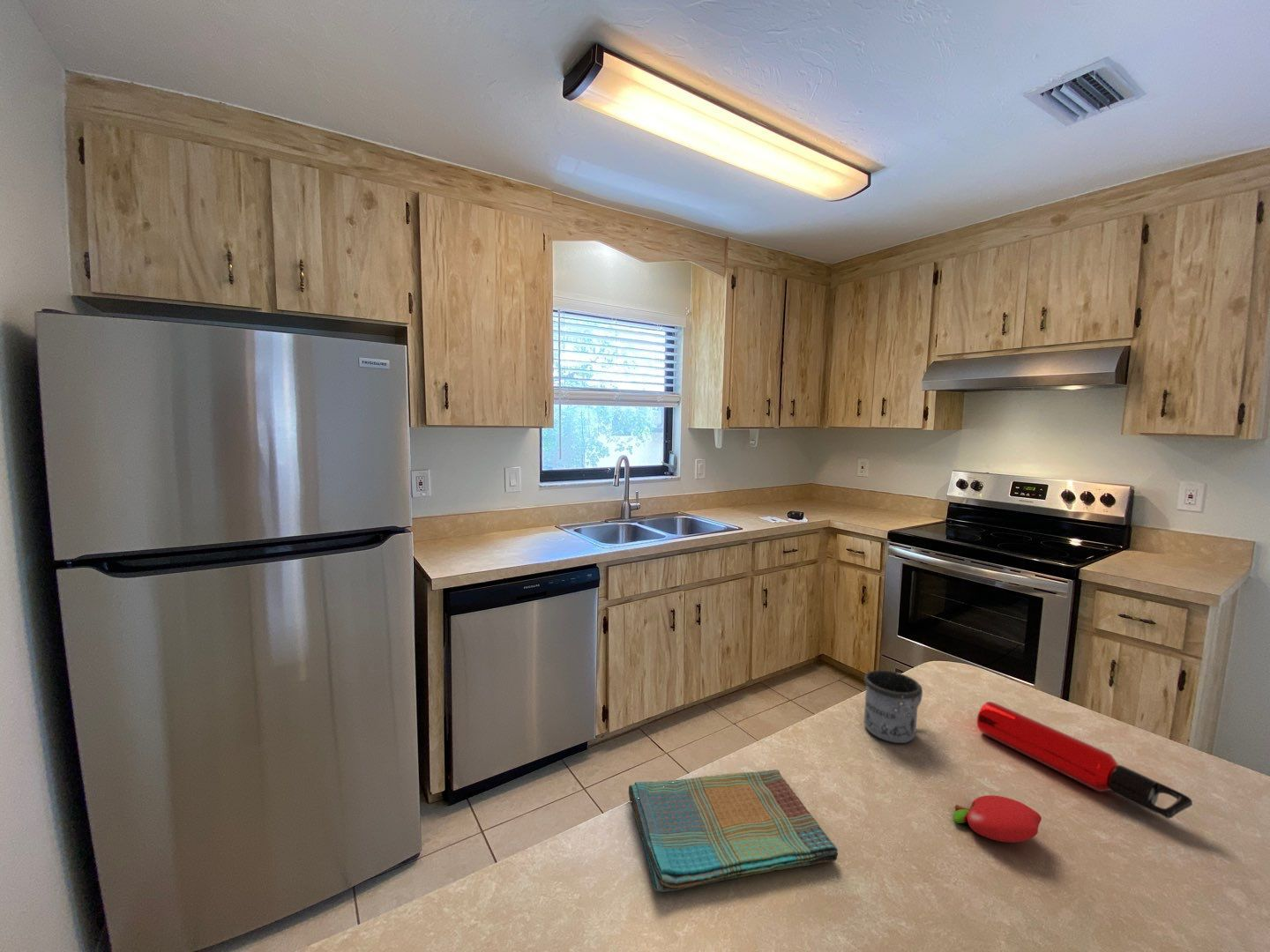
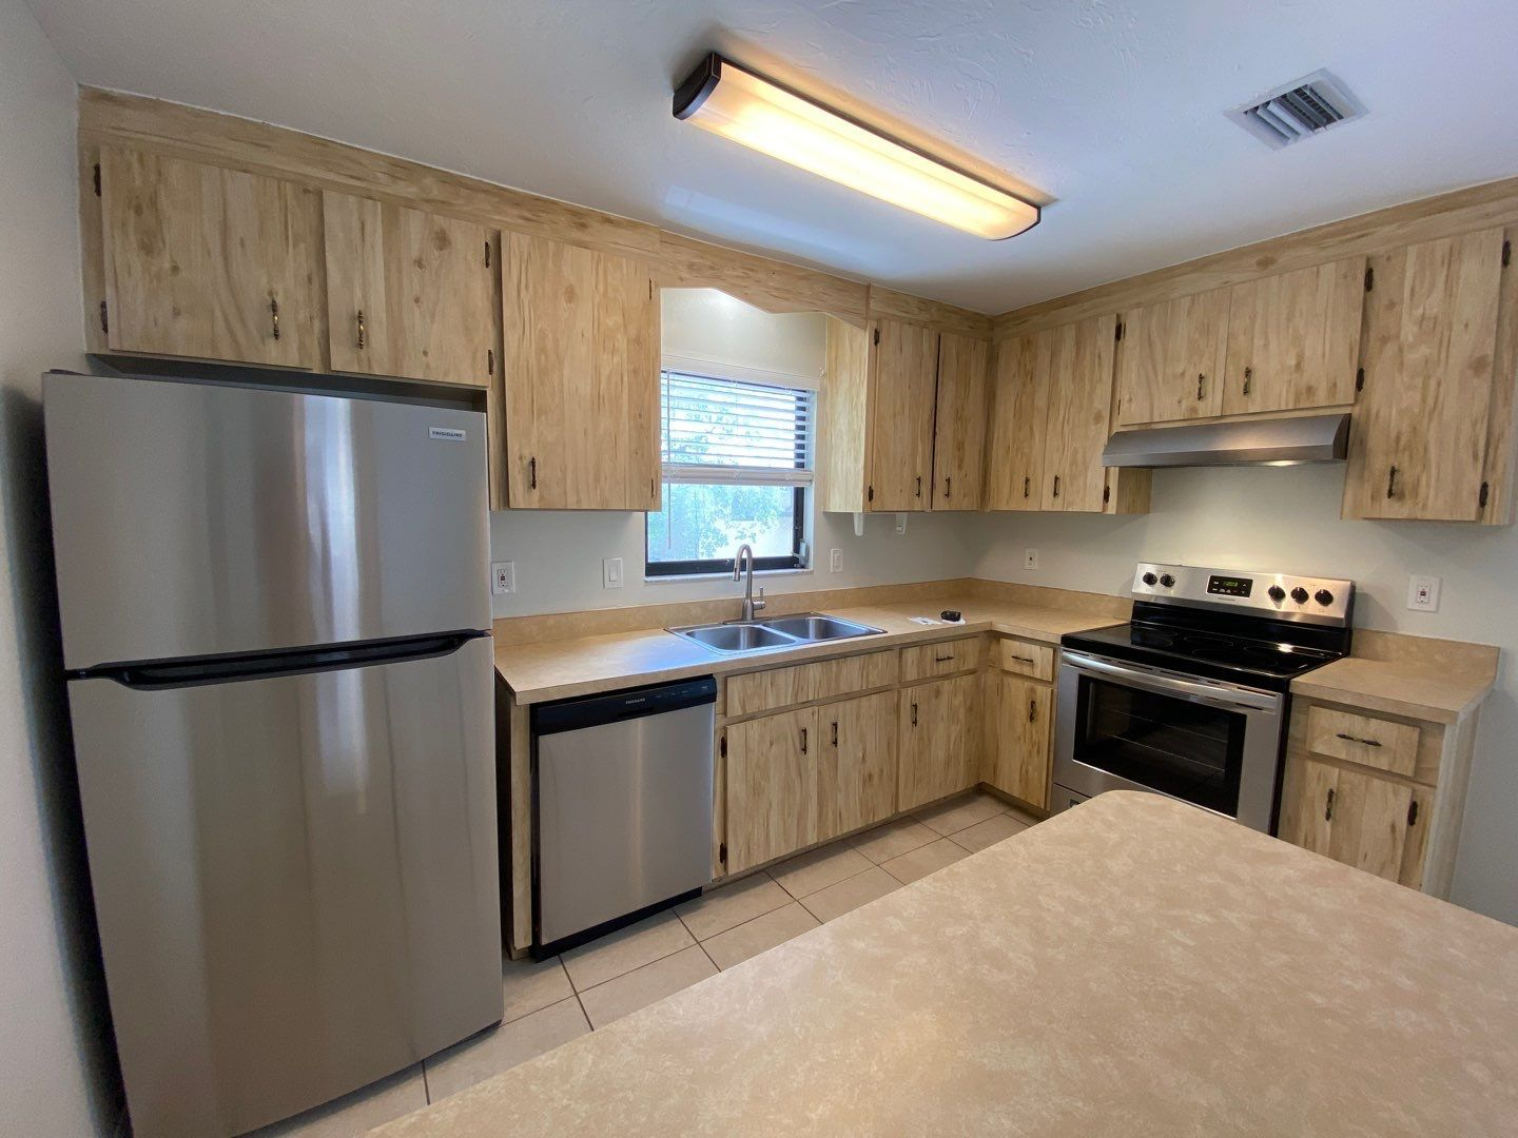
- mug [863,669,923,744]
- fruit [953,794,1042,844]
- water bottle [975,701,1193,820]
- dish towel [628,769,839,893]
